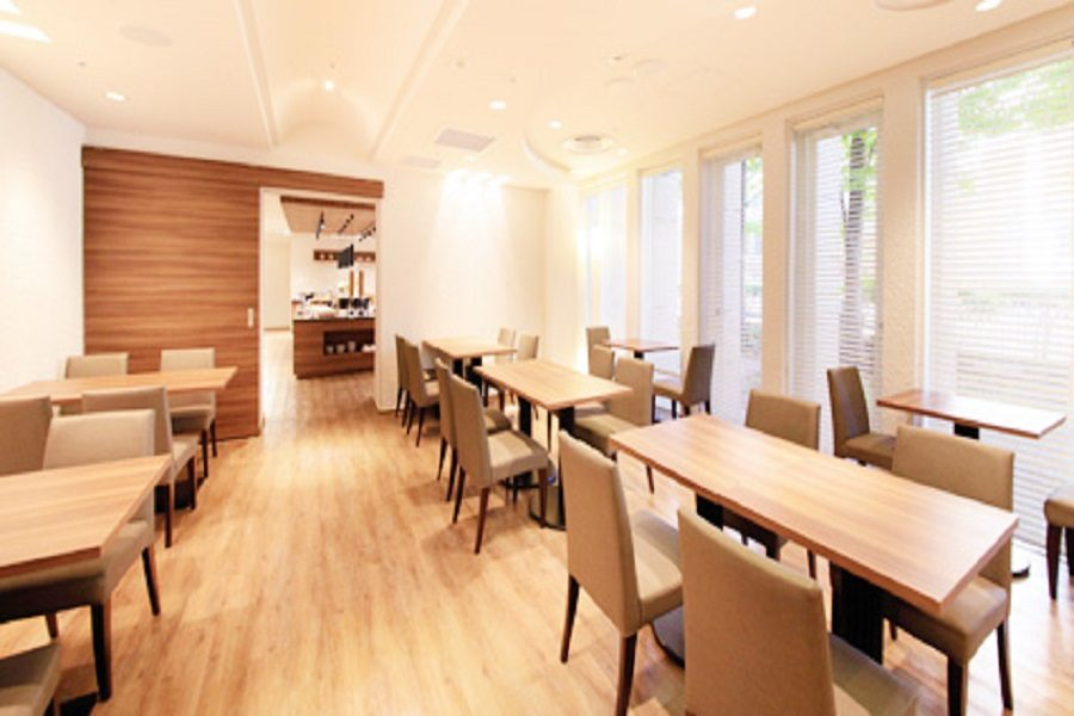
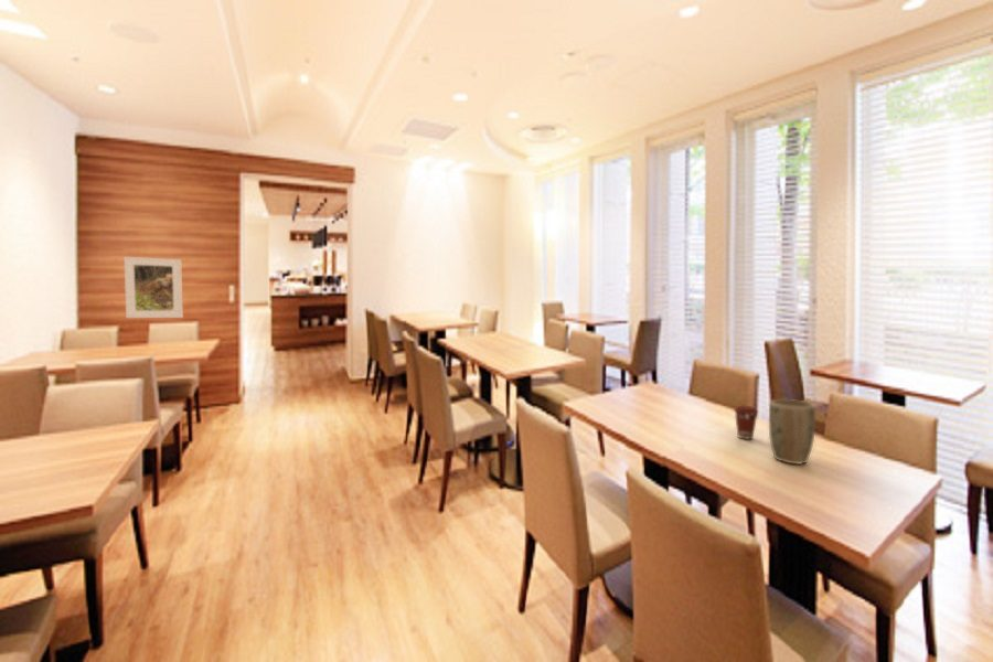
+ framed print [122,256,184,319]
+ plant pot [768,398,816,466]
+ coffee cup [733,405,759,440]
